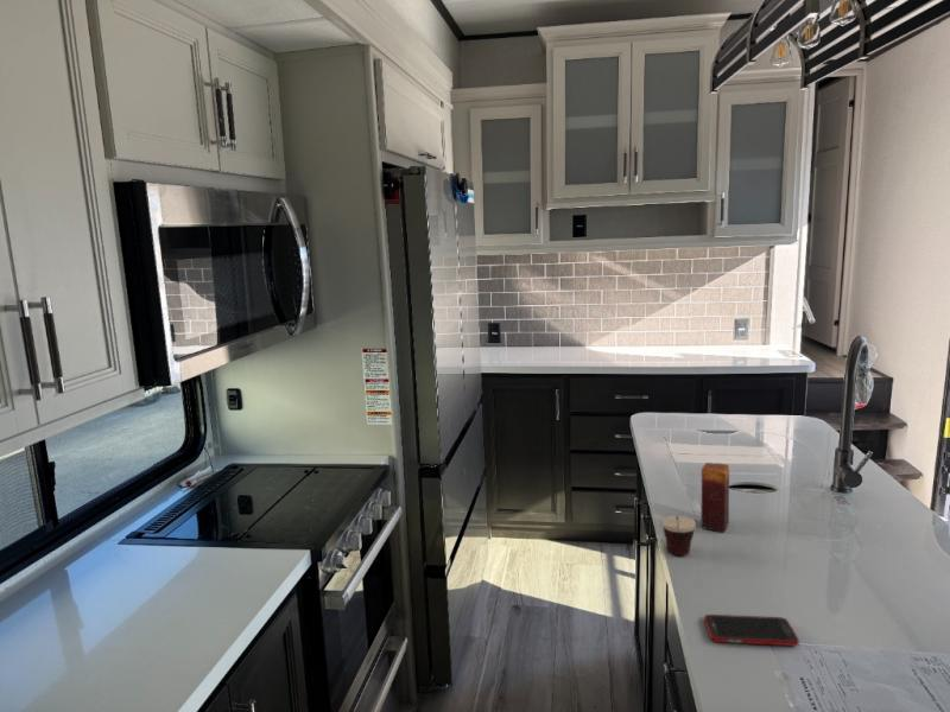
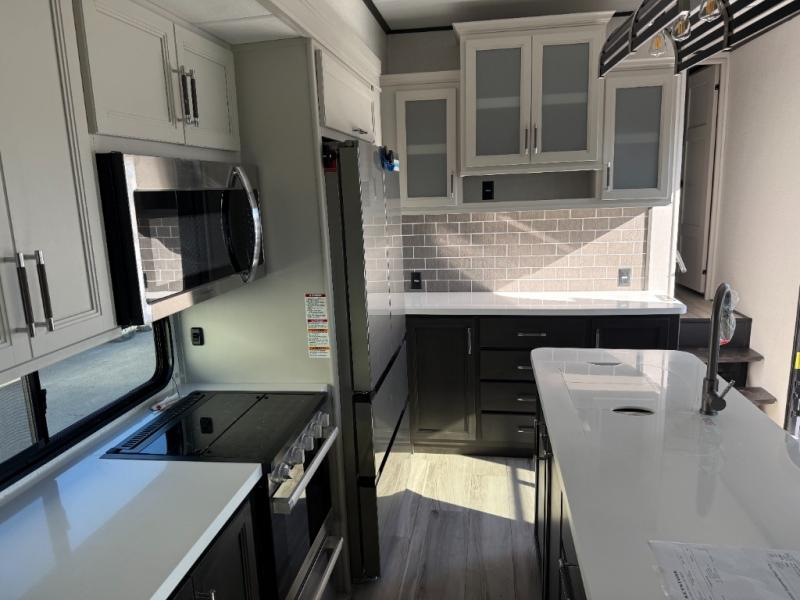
- cell phone [703,614,800,647]
- candle [699,462,730,533]
- cup [661,514,697,557]
